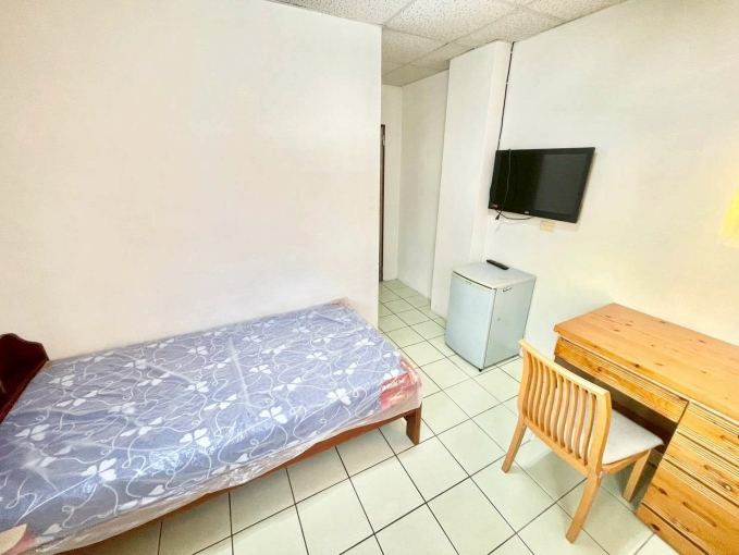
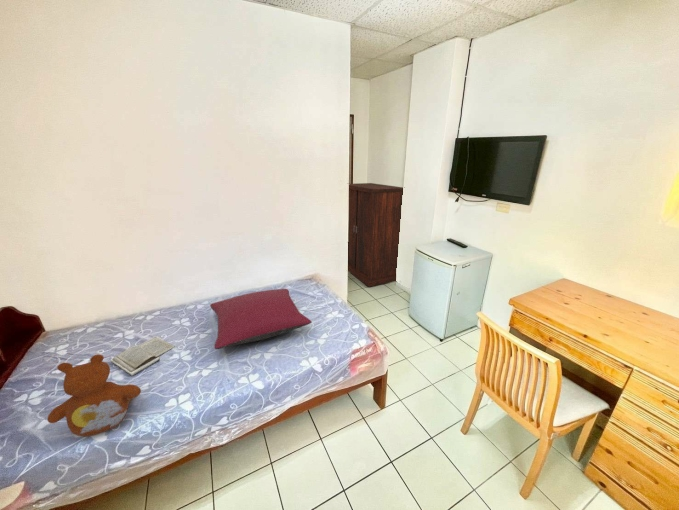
+ teddy bear [46,353,142,438]
+ pillow [209,288,313,350]
+ book [109,335,176,377]
+ cabinet [347,182,404,288]
